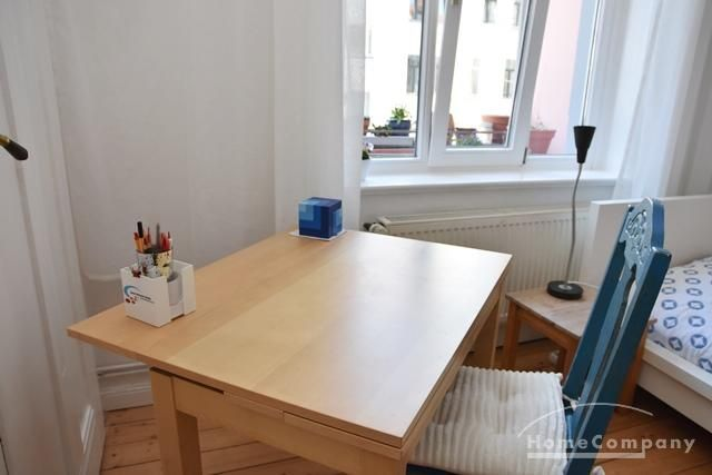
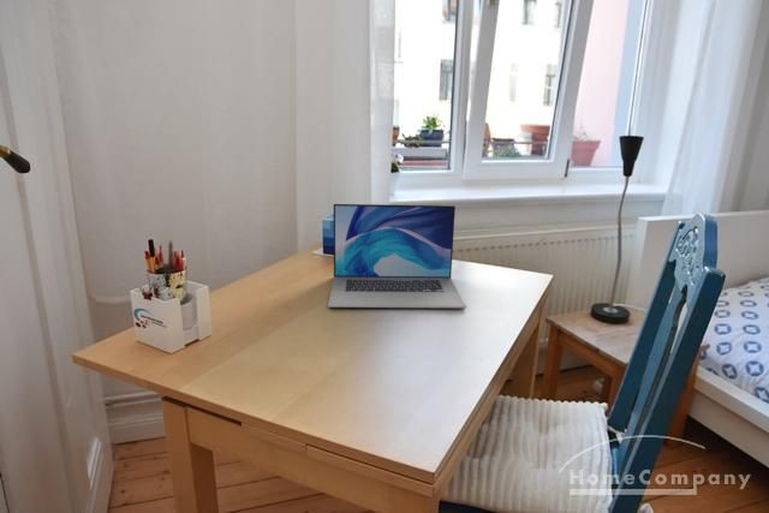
+ laptop [327,203,467,309]
